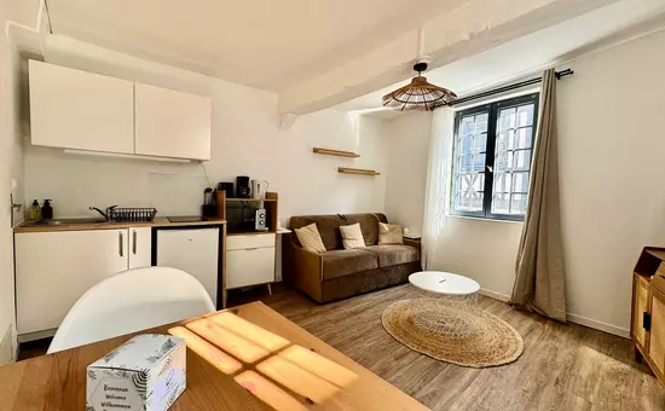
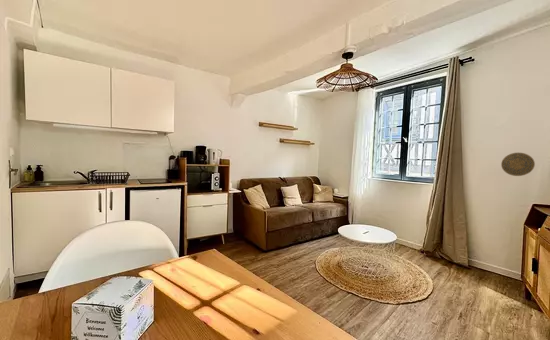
+ decorative plate [500,152,536,177]
